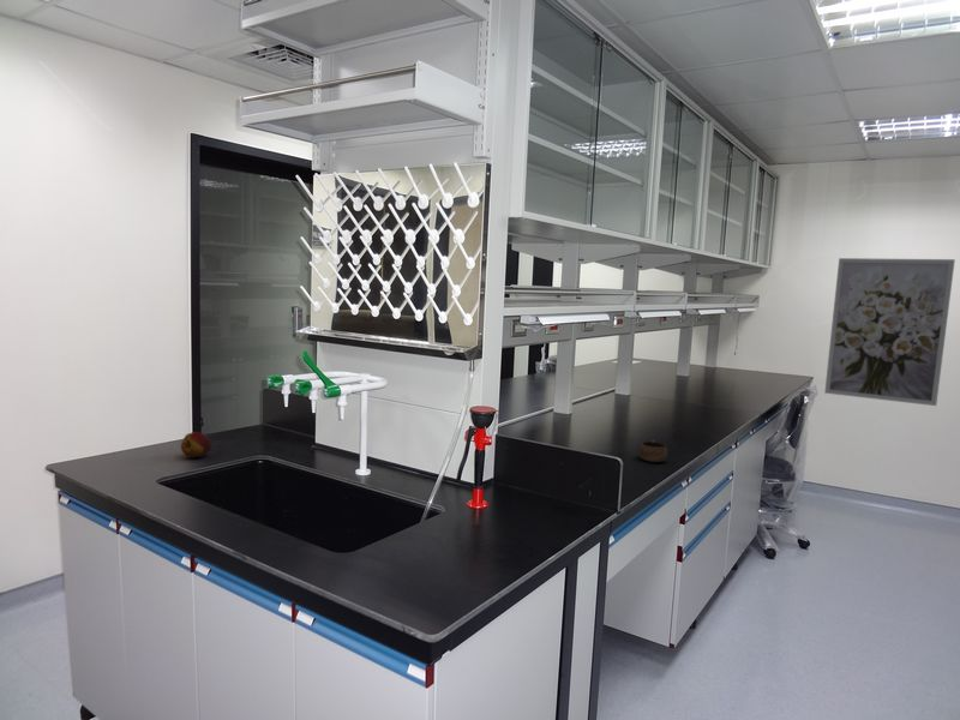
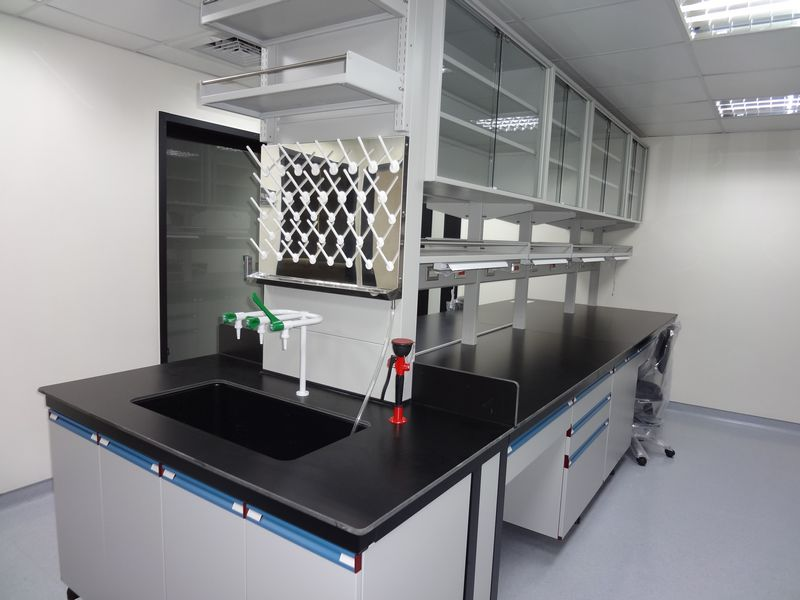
- fruit [180,431,212,458]
- wall art [823,257,956,407]
- cup [637,439,668,463]
